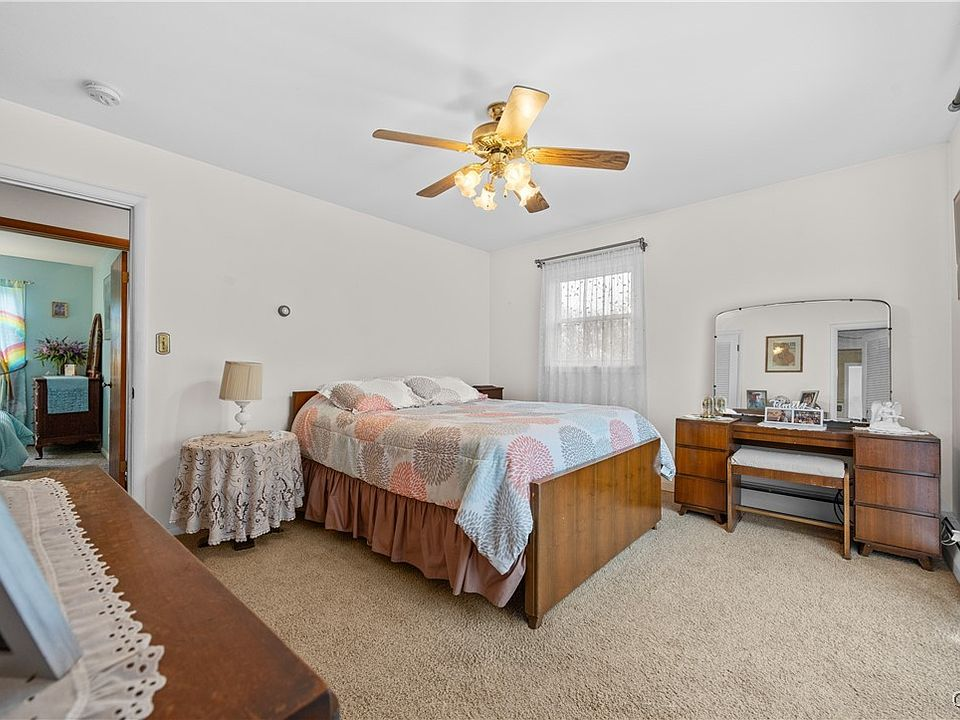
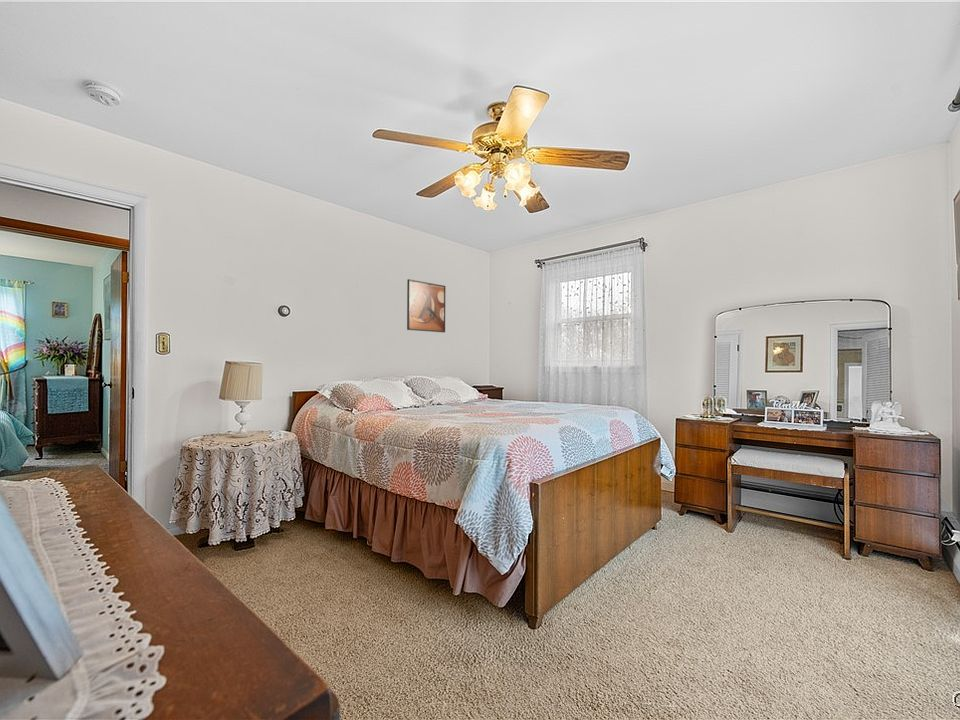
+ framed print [406,278,447,333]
